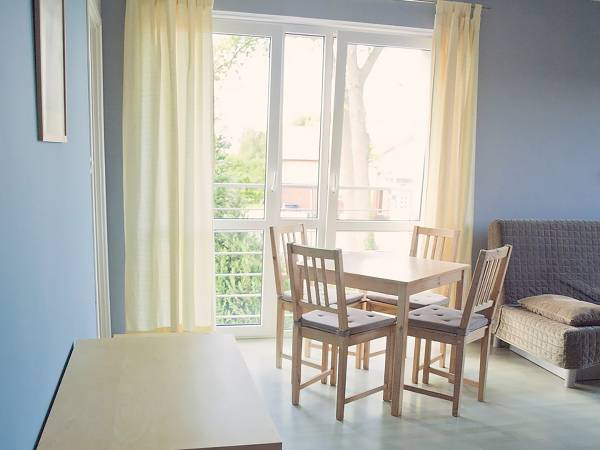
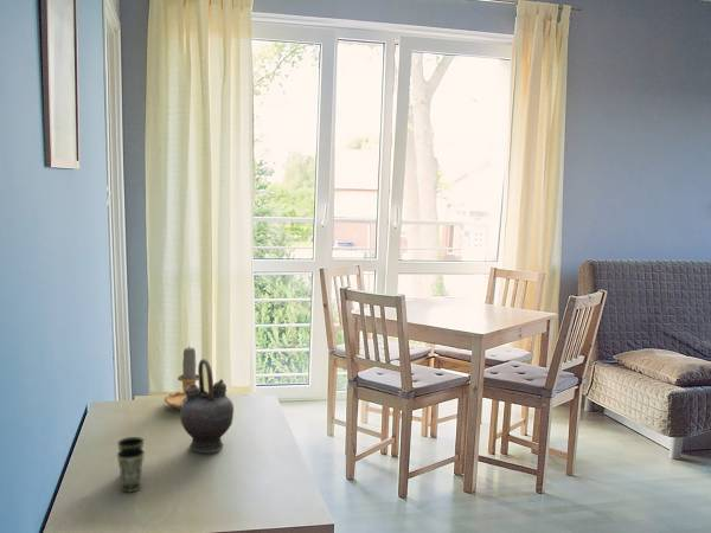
+ teapot [179,358,235,454]
+ cup [115,436,146,493]
+ candle [164,347,199,410]
